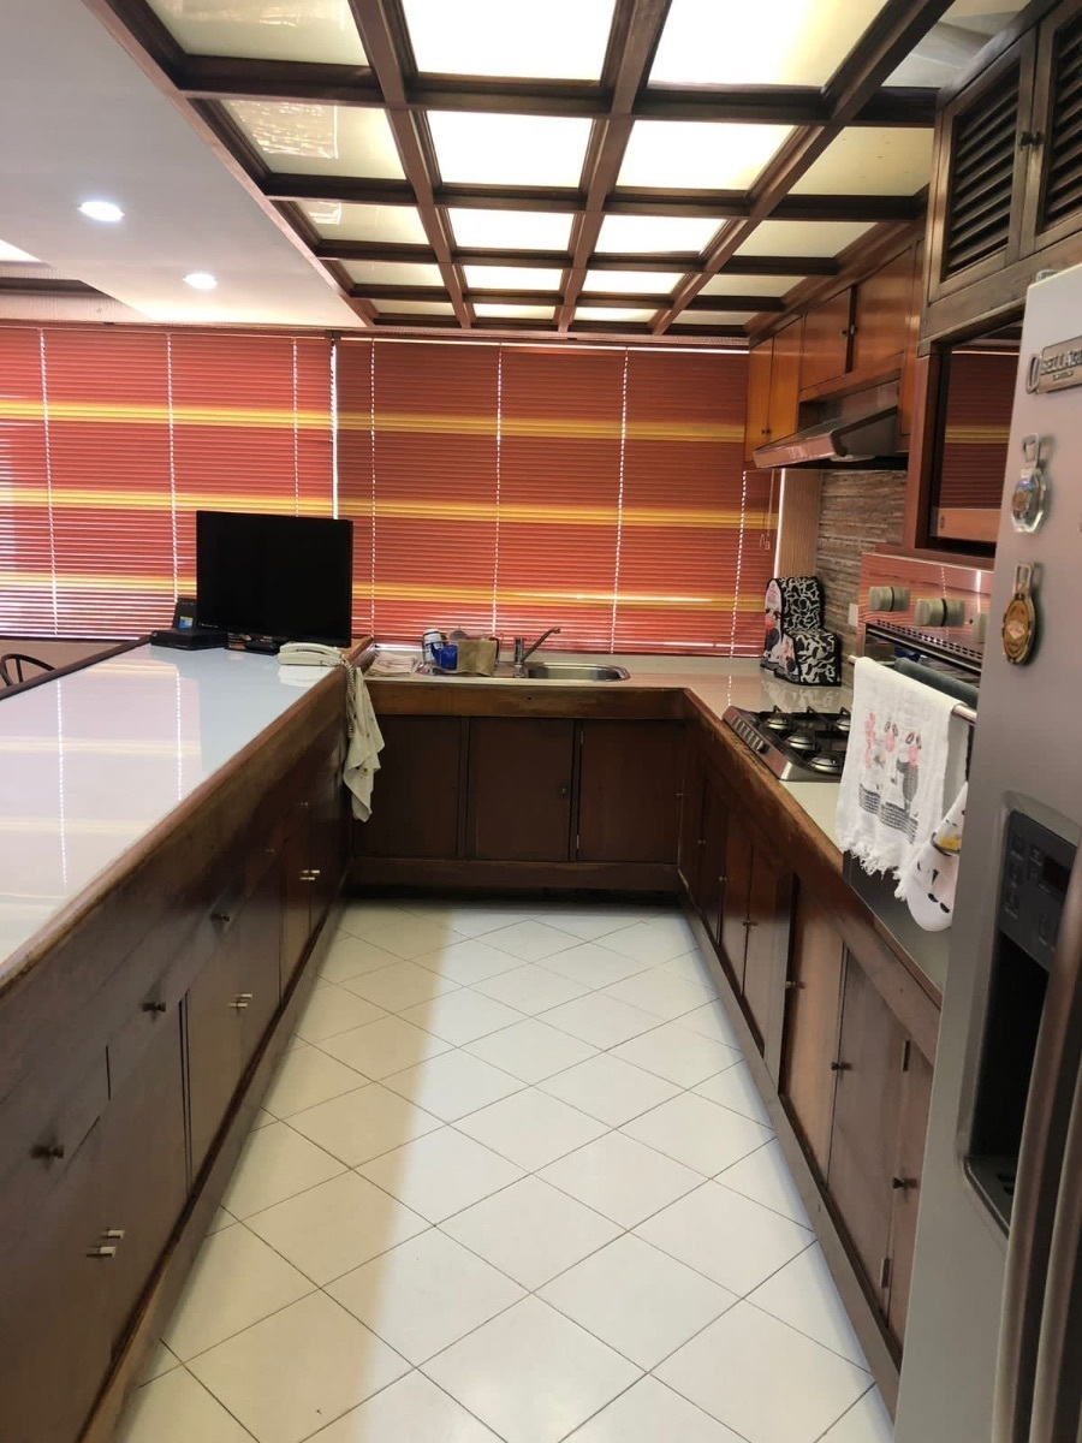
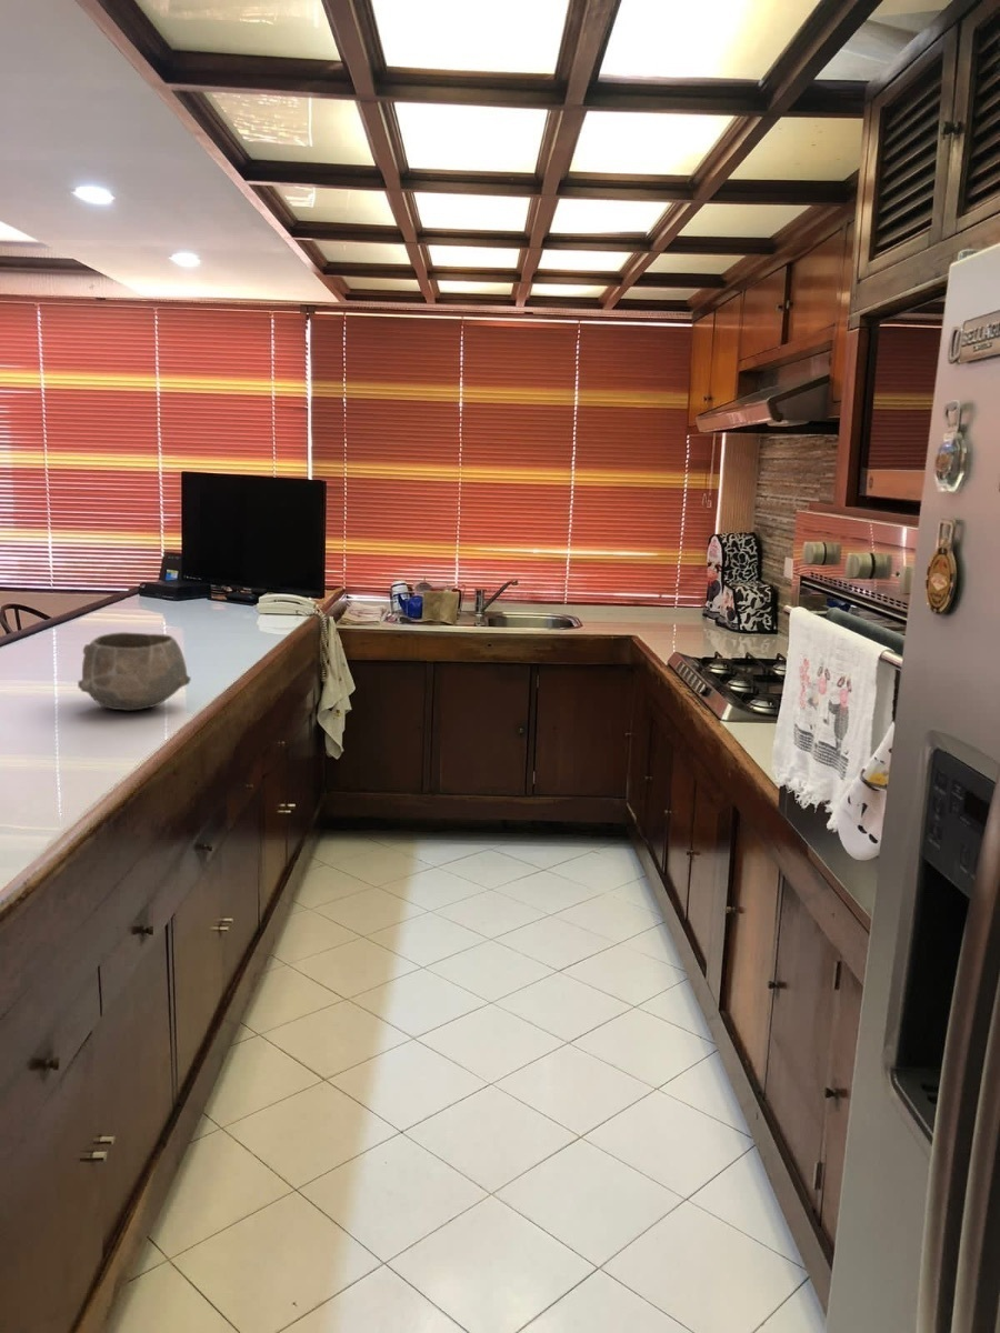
+ bowl [77,631,192,712]
